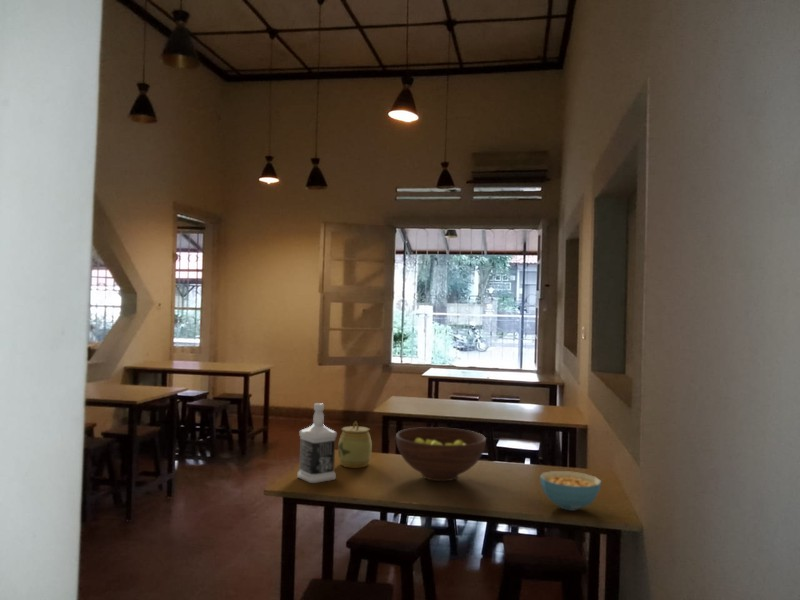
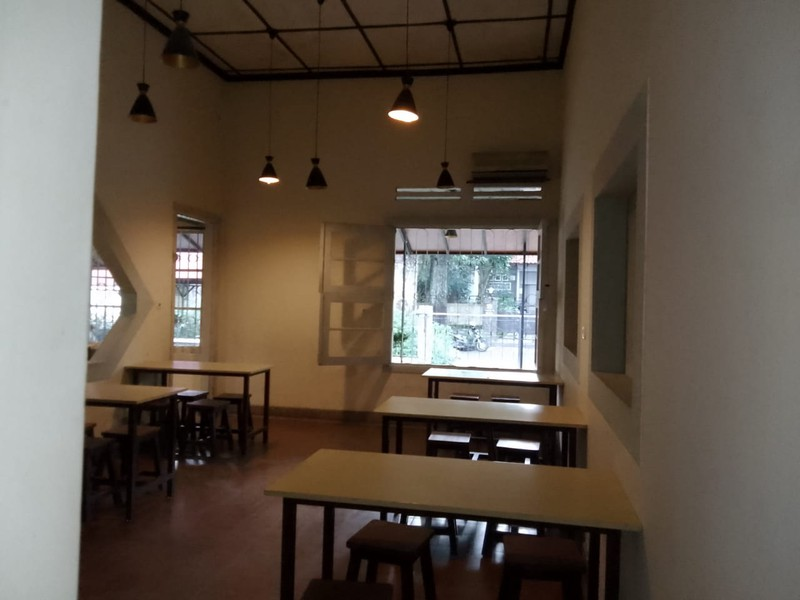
- jar [337,420,373,469]
- bottle [296,402,338,484]
- cereal bowl [539,470,602,511]
- fruit bowl [395,426,487,482]
